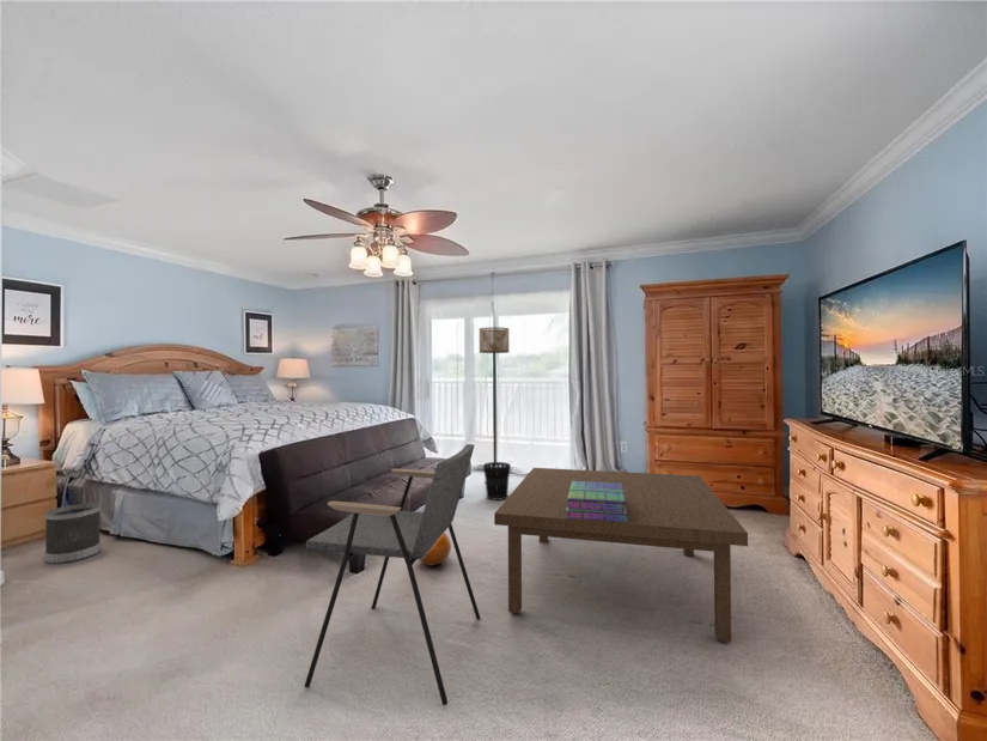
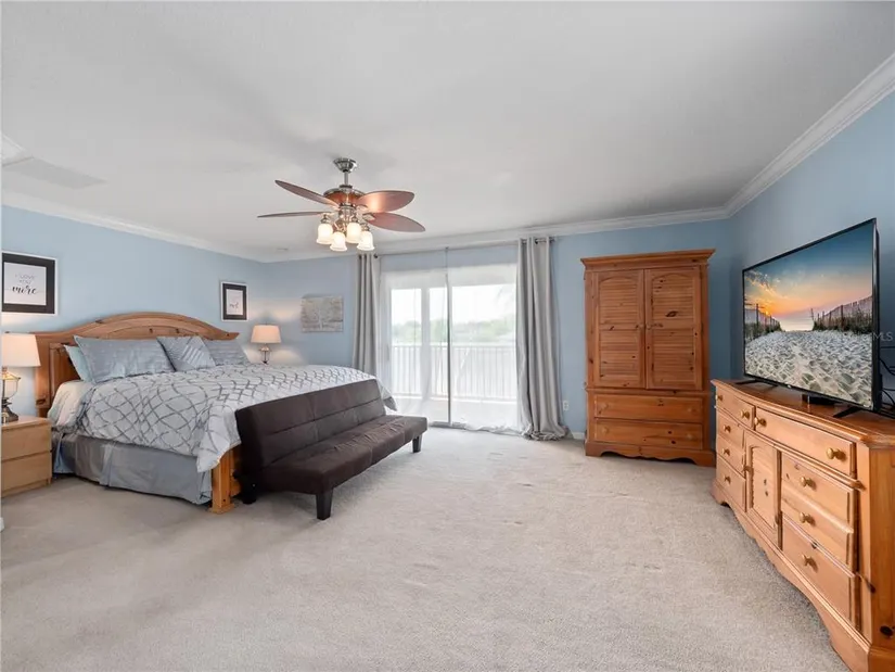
- wastebasket [44,502,102,565]
- ball [418,532,452,566]
- floor lamp [479,326,510,485]
- wastebasket [482,461,512,502]
- stack of books [566,481,628,523]
- armchair [304,443,481,706]
- coffee table [493,467,749,643]
